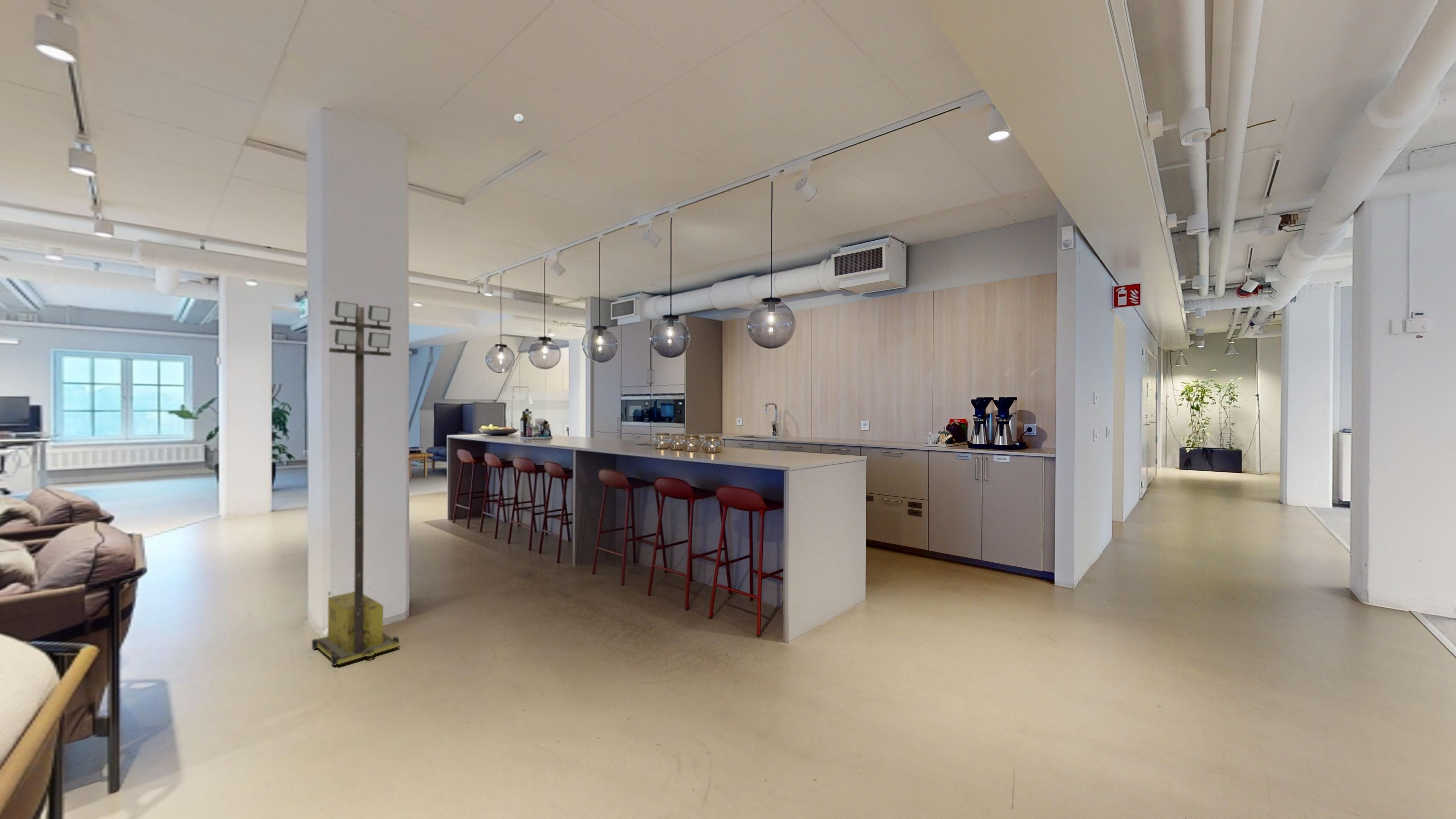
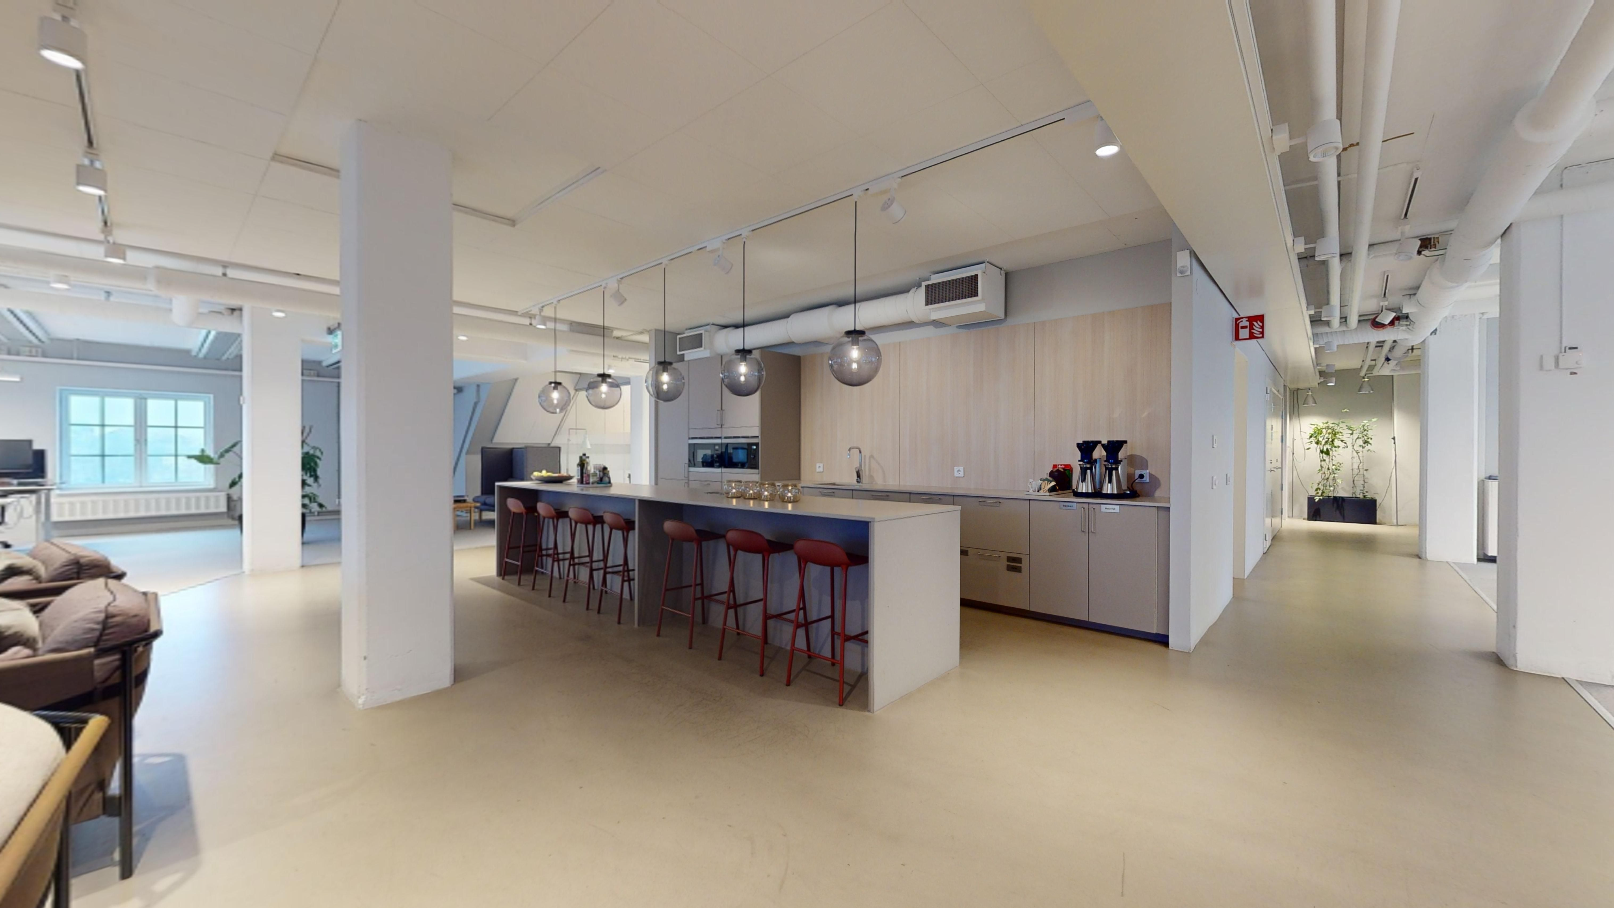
- smoke detector [514,113,524,124]
- portable light tower [311,301,400,666]
